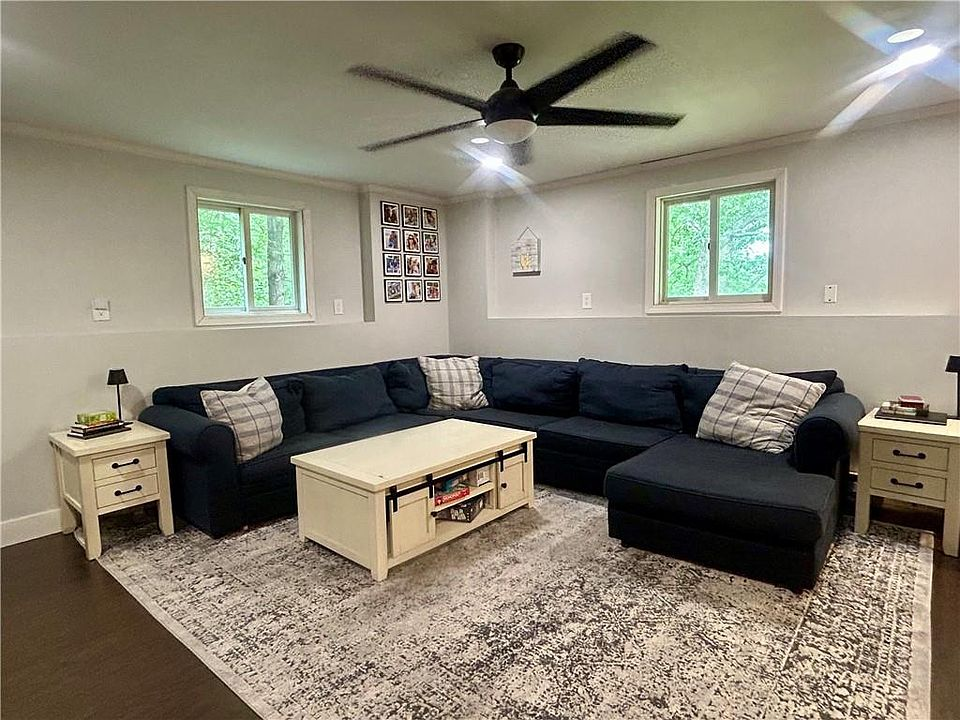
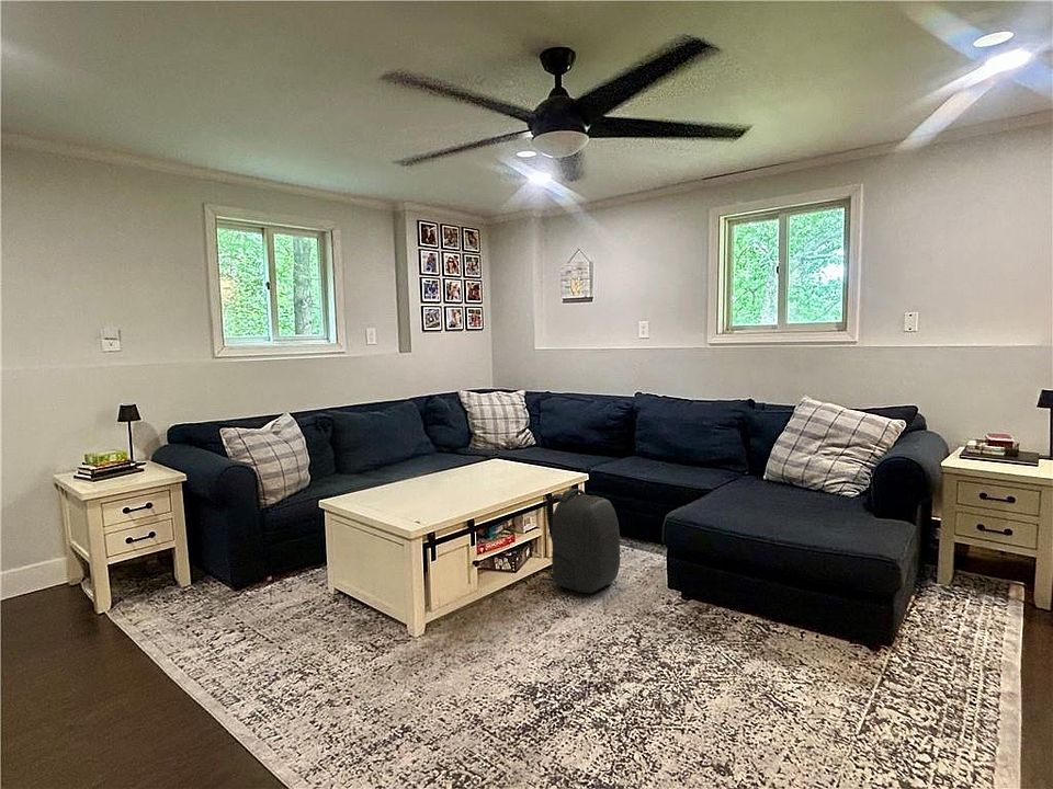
+ backpack [541,488,621,594]
